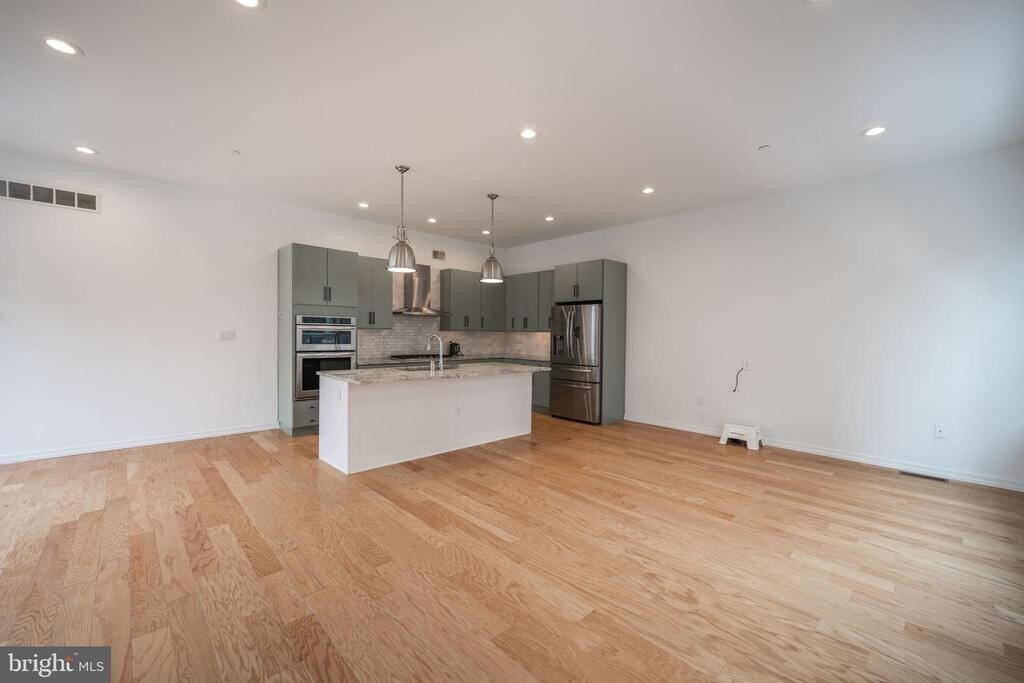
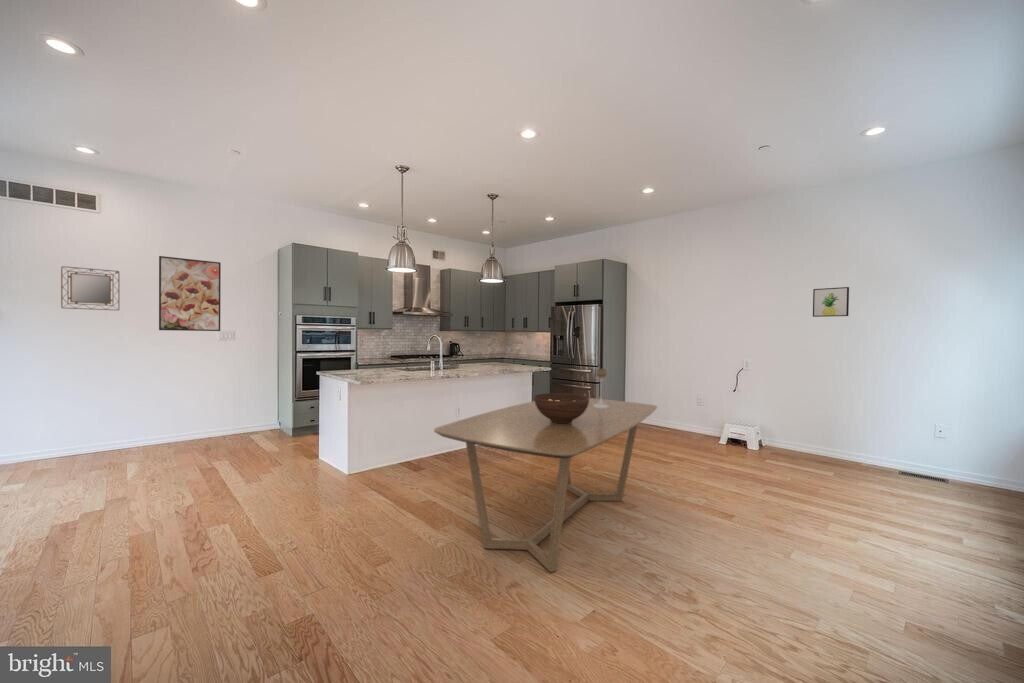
+ home mirror [60,265,120,311]
+ dining table [433,397,658,573]
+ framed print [158,255,222,332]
+ candle holder [593,368,609,408]
+ wall art [812,286,850,318]
+ fruit bowl [533,392,590,424]
